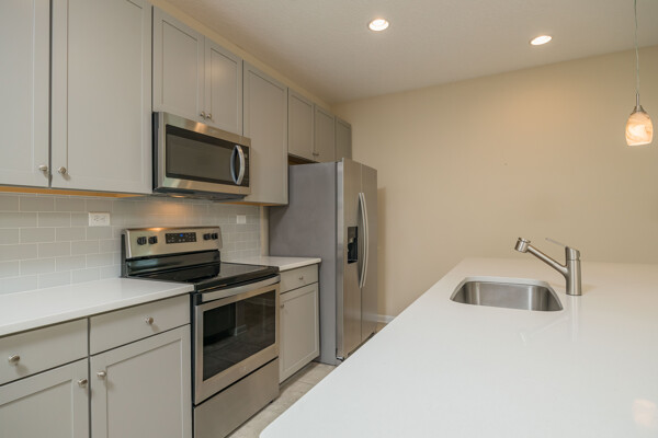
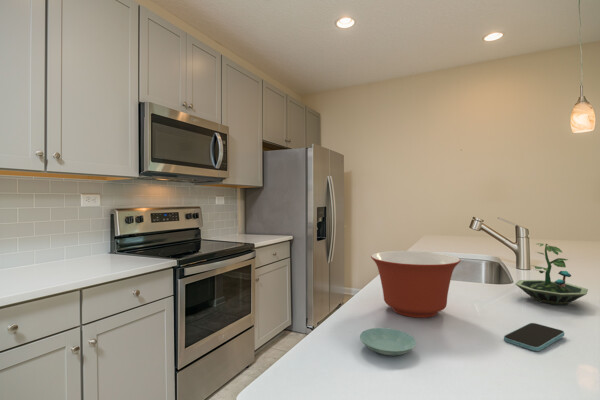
+ terrarium [515,242,589,306]
+ saucer [359,327,417,357]
+ mixing bowl [370,250,461,319]
+ smartphone [503,322,565,352]
